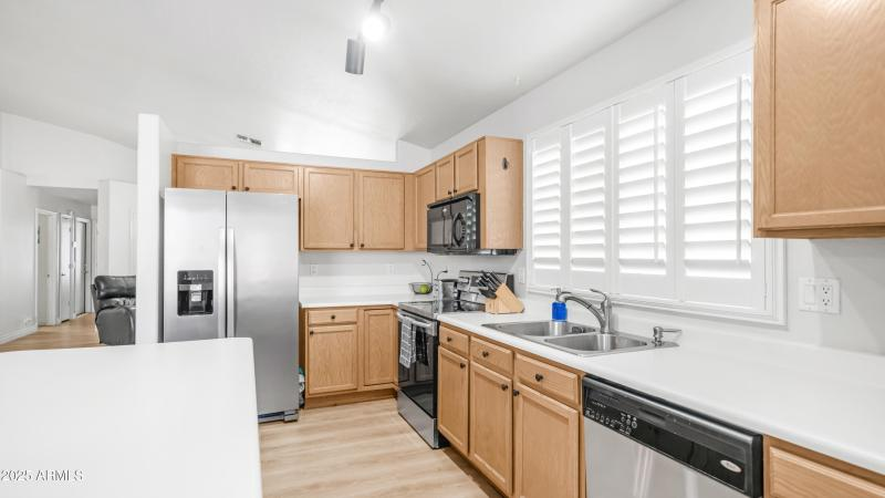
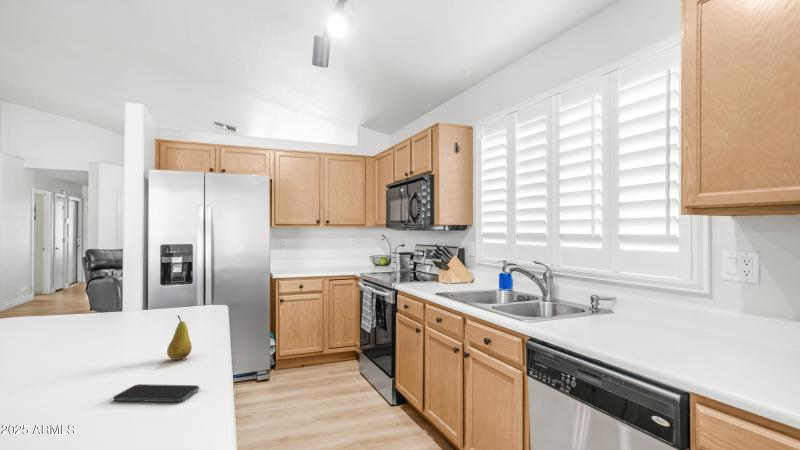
+ fruit [166,314,193,361]
+ smartphone [112,383,200,403]
